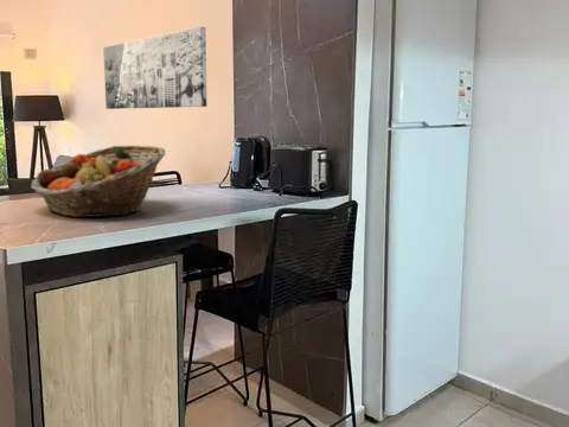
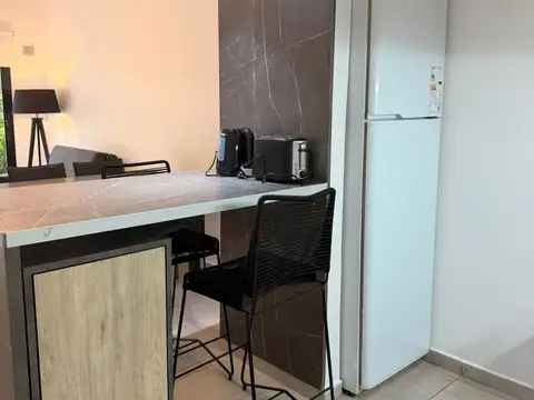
- wall art [102,26,207,110]
- fruit basket [30,145,167,218]
